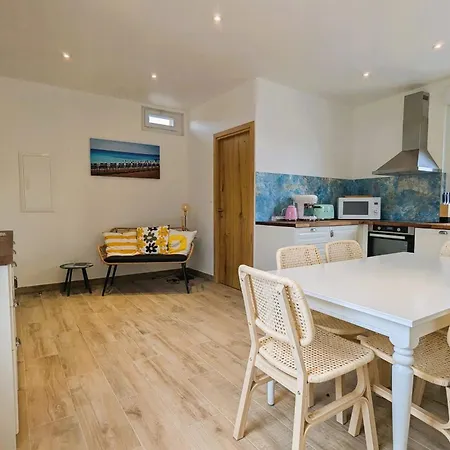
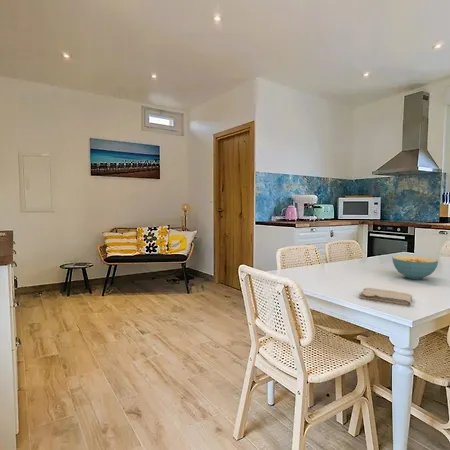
+ cereal bowl [391,255,439,280]
+ washcloth [358,287,413,307]
